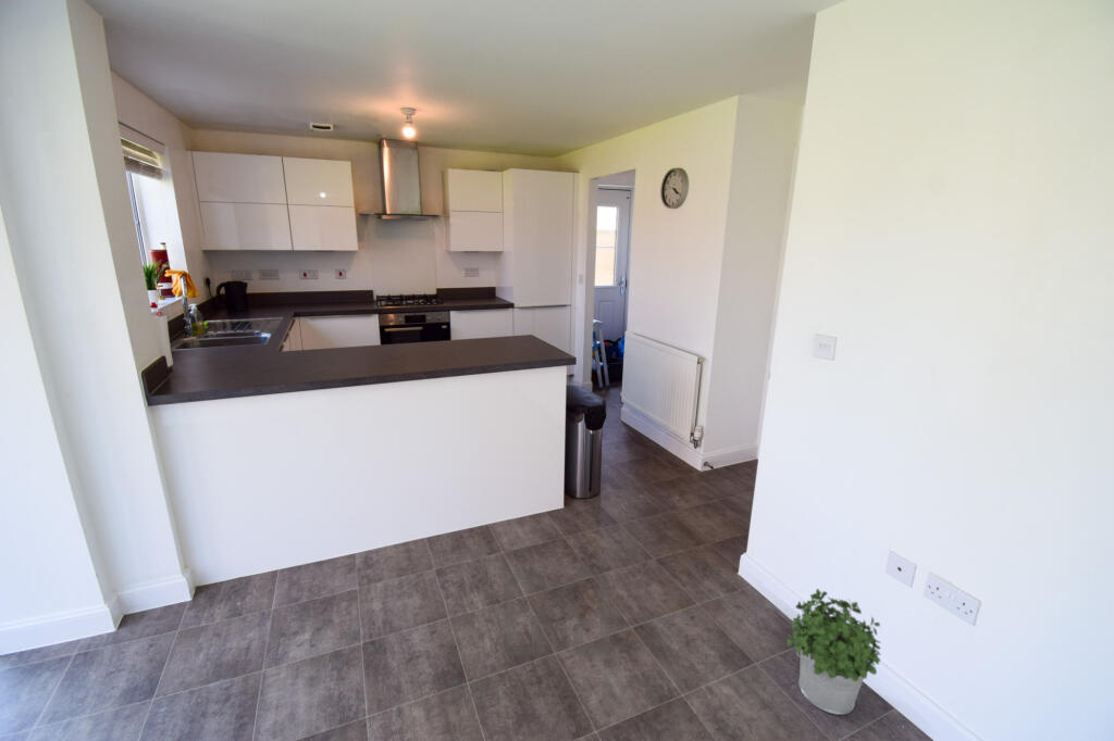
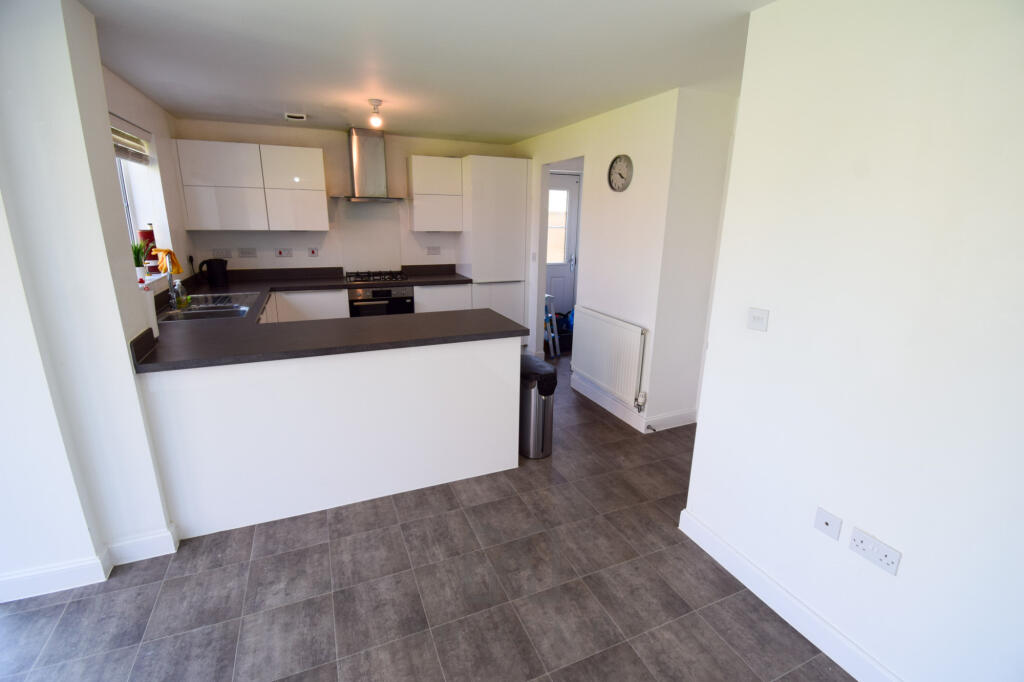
- potted plant [785,588,882,716]
